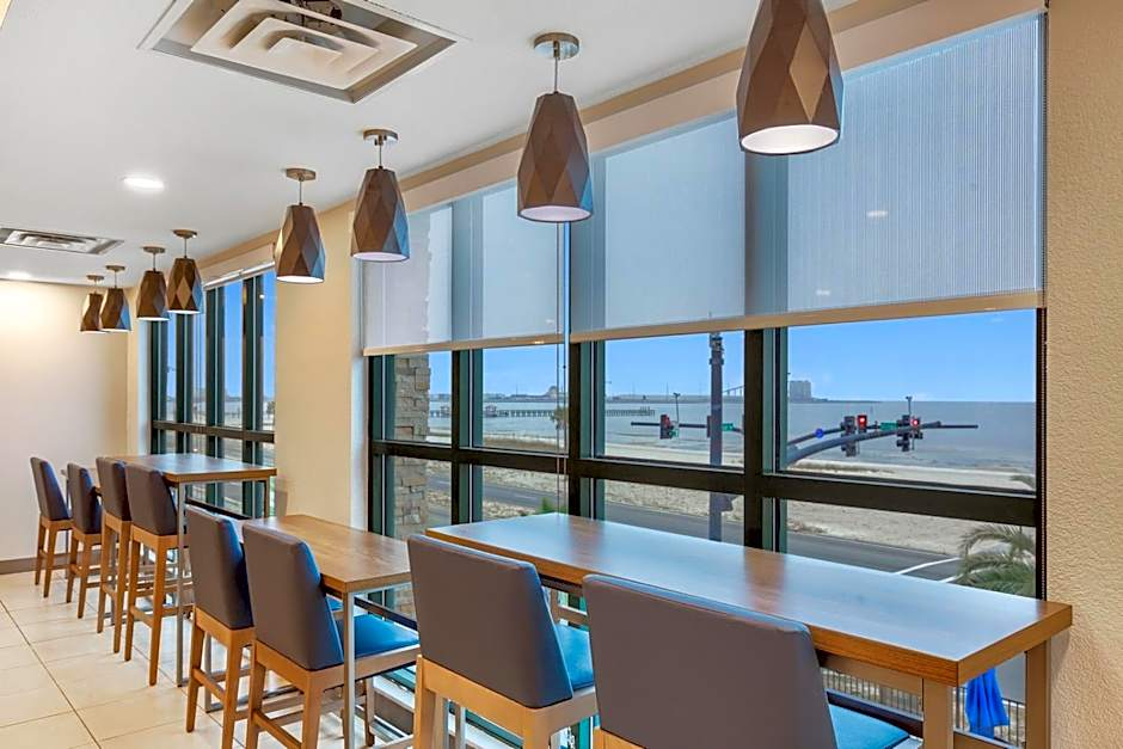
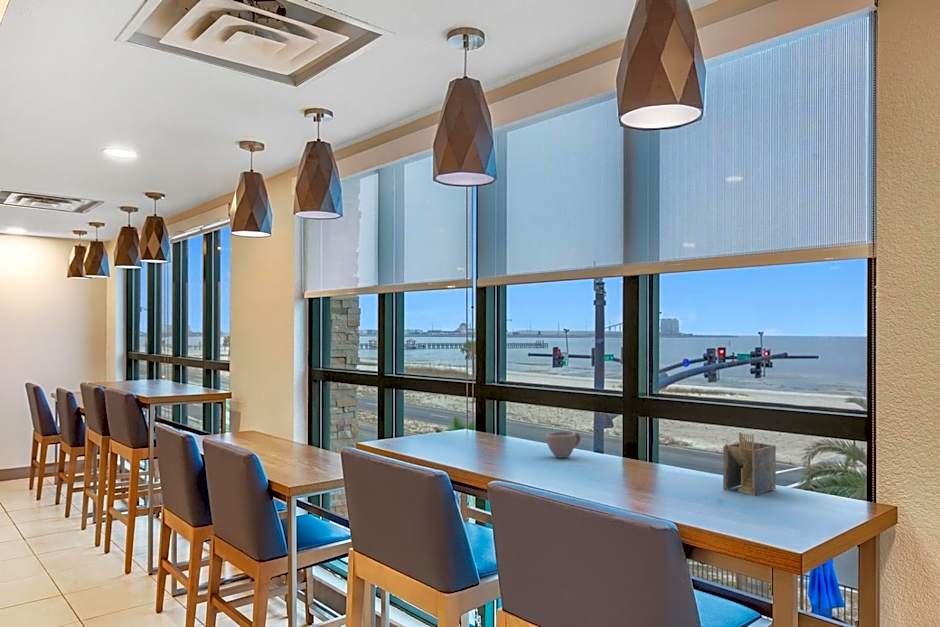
+ cup [545,430,582,459]
+ napkin holder [722,431,777,497]
